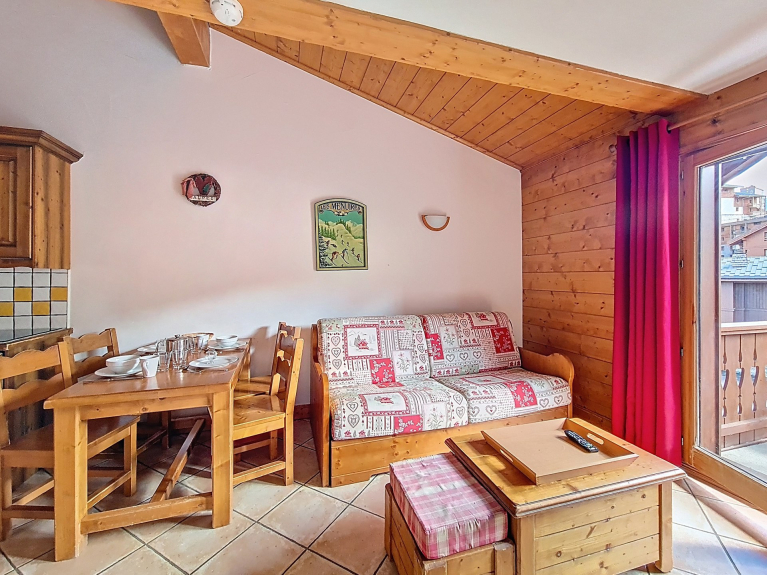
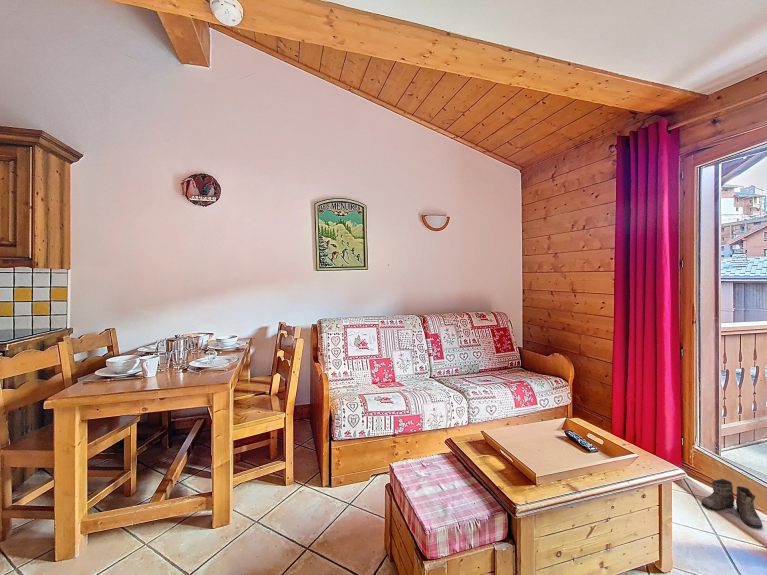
+ boots [701,478,767,529]
